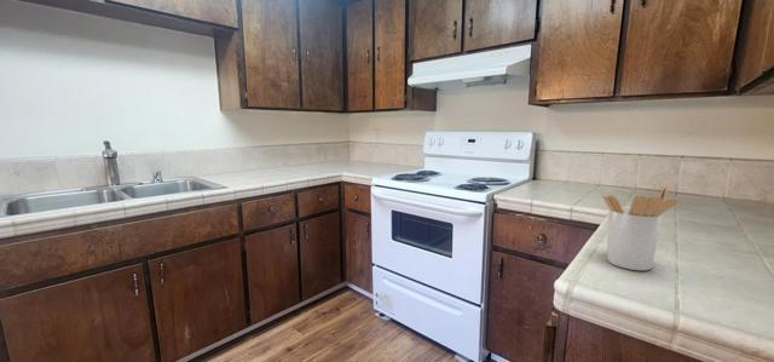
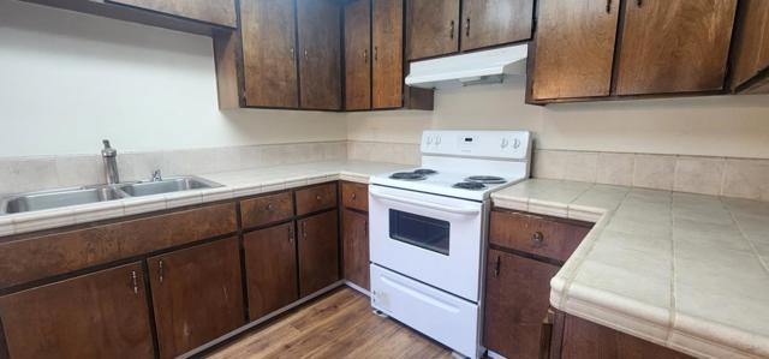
- utensil holder [601,185,681,271]
